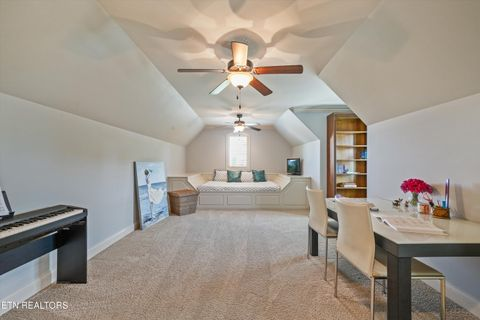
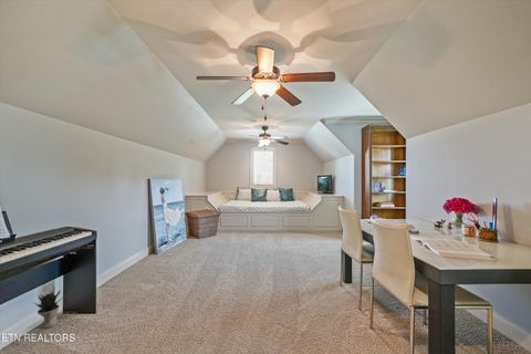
+ potted plant [32,285,65,330]
